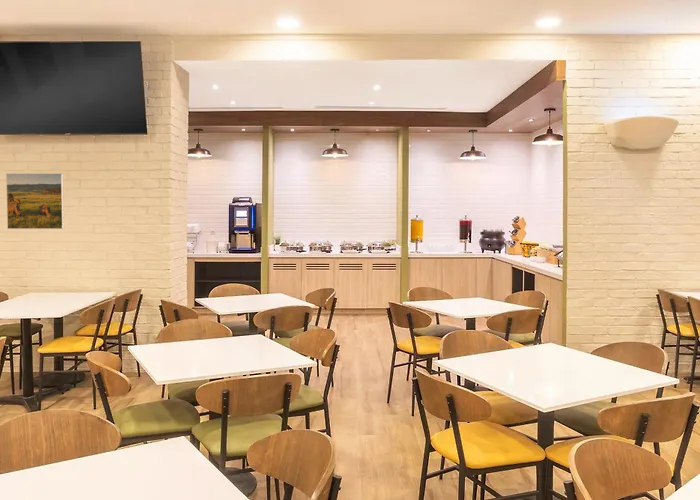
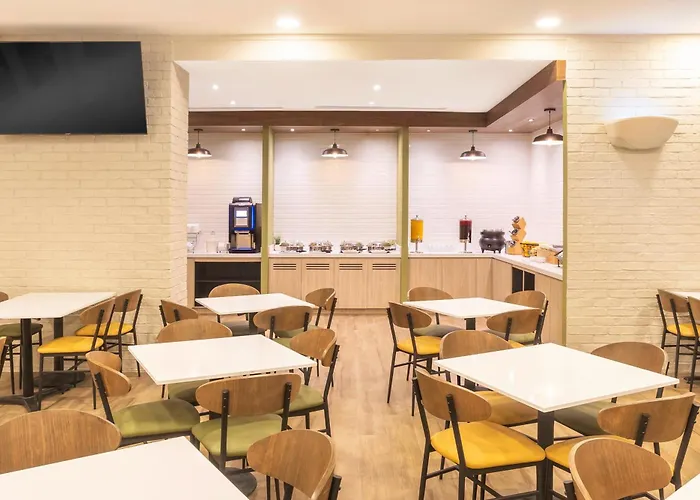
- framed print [5,172,65,230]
